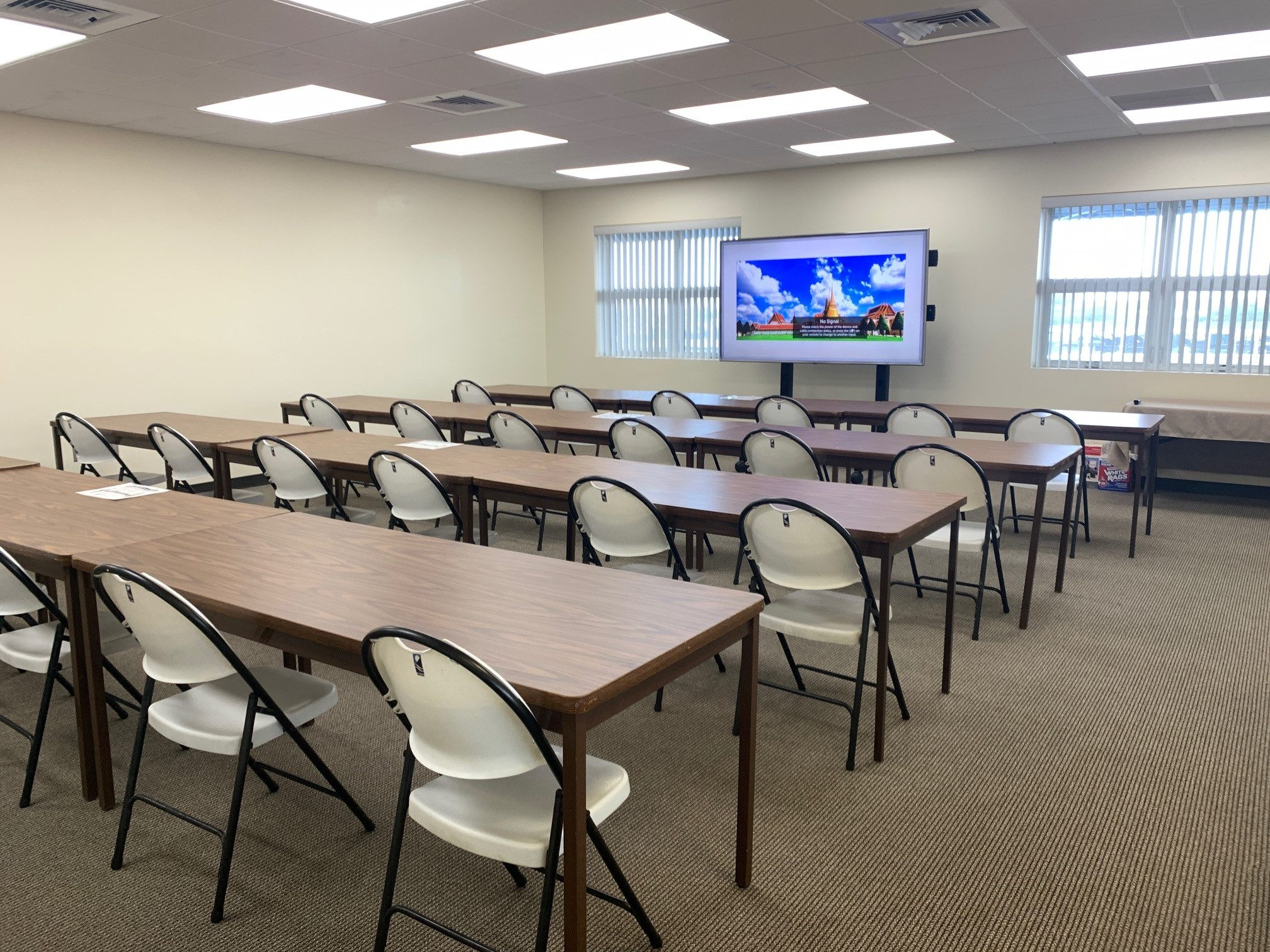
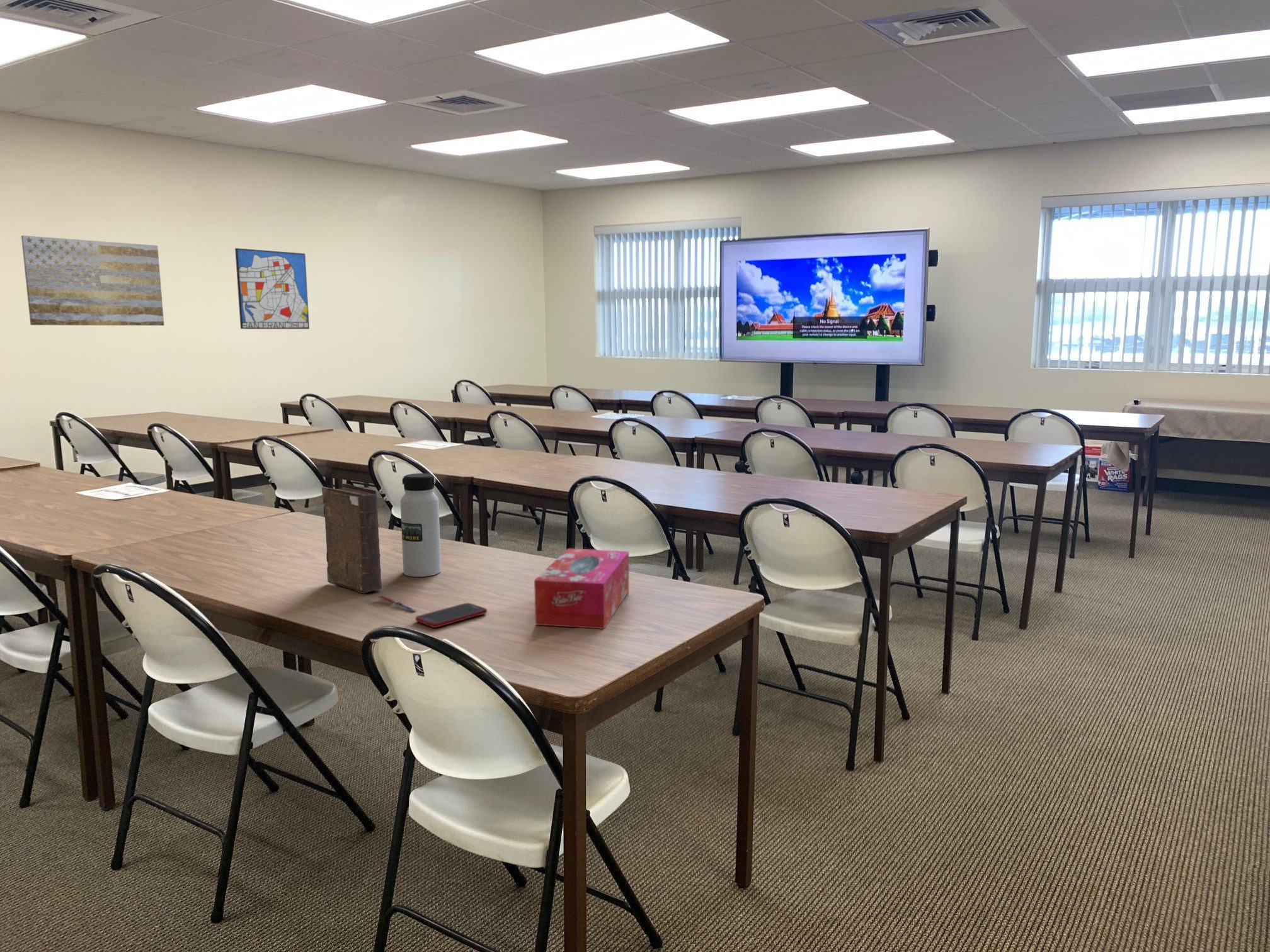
+ cell phone [415,603,488,628]
+ pen [377,594,417,613]
+ tissue box [534,548,629,630]
+ water bottle [400,473,442,577]
+ wall art [21,235,165,326]
+ book [321,483,382,594]
+ wall art [234,247,310,330]
